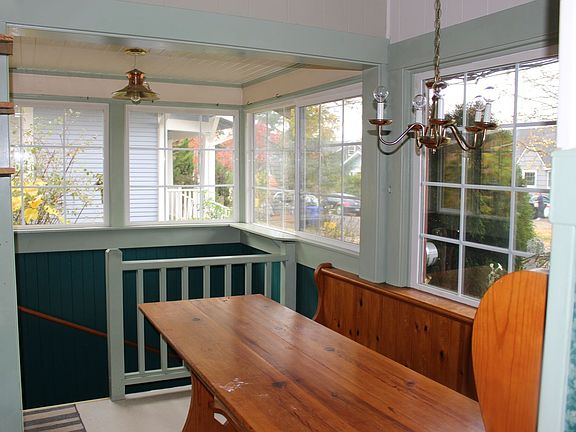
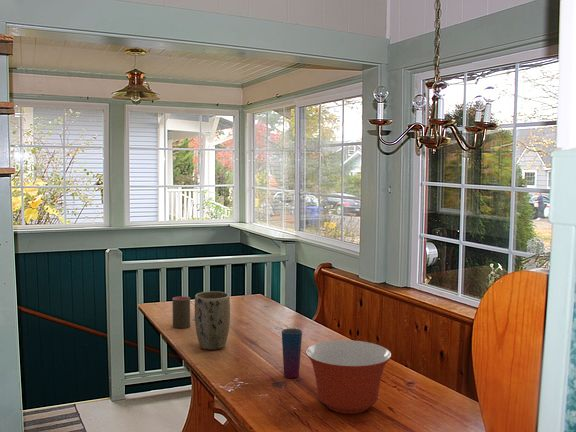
+ cup [172,296,191,329]
+ cup [281,327,303,379]
+ plant pot [194,291,231,351]
+ mixing bowl [305,339,392,415]
